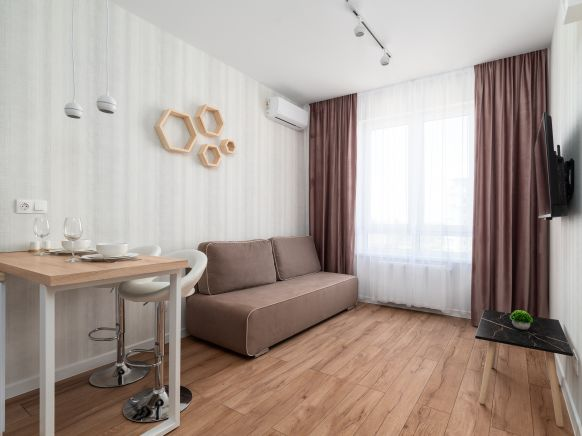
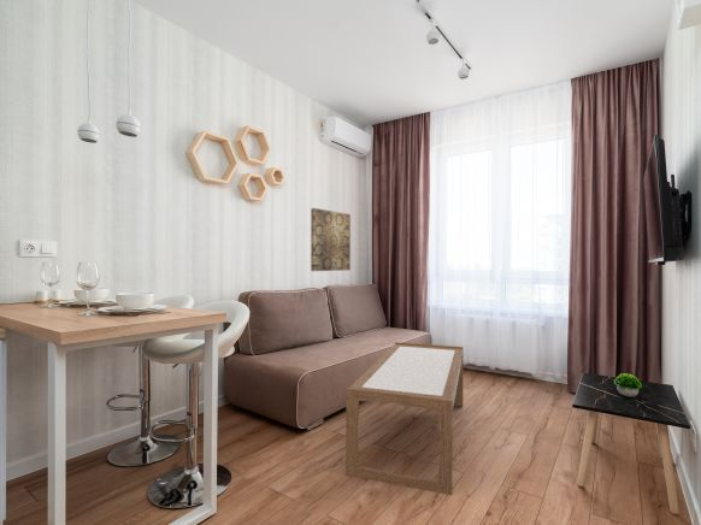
+ coffee table [344,341,465,496]
+ wall art [310,207,352,272]
